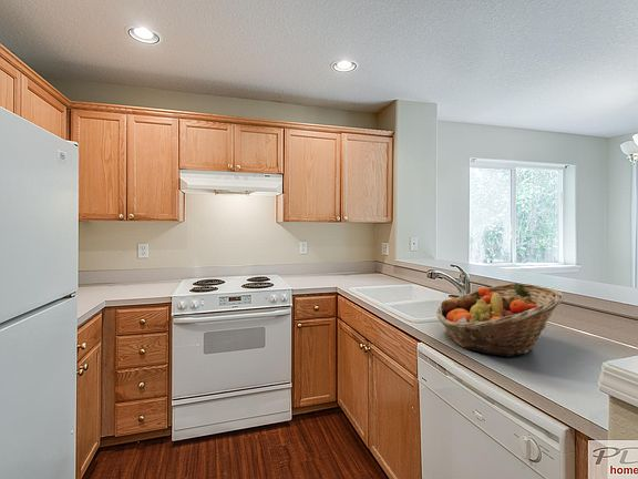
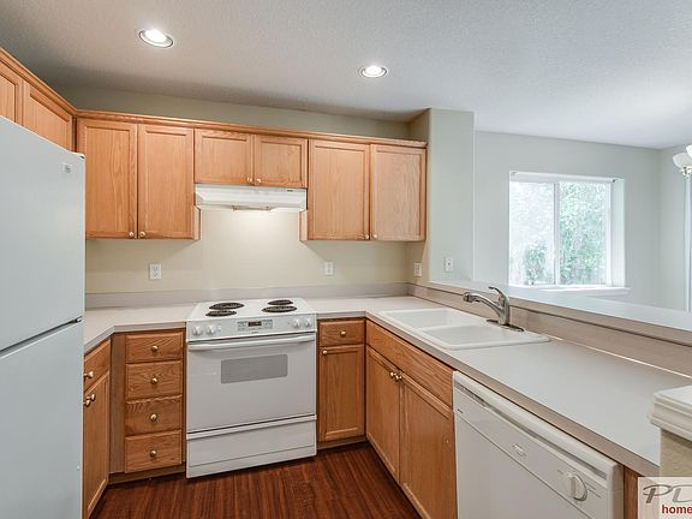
- fruit basket [435,282,565,358]
